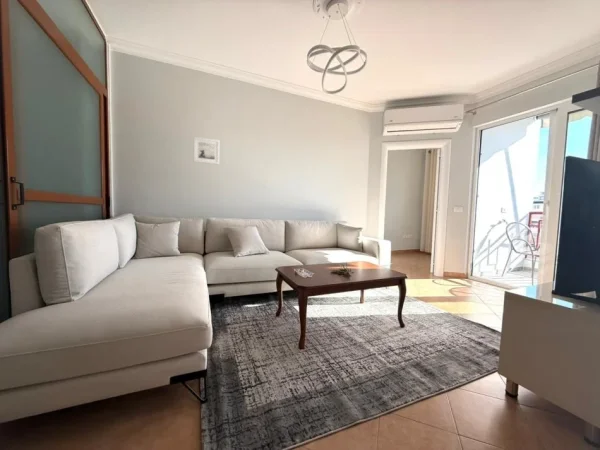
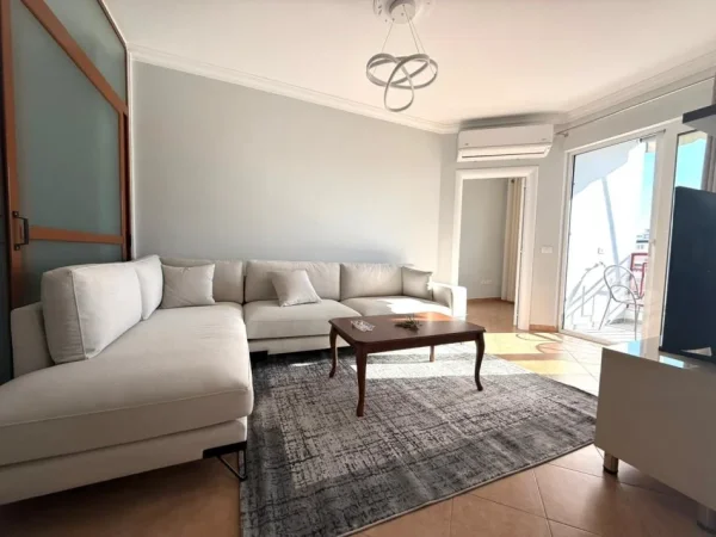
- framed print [193,136,220,165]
